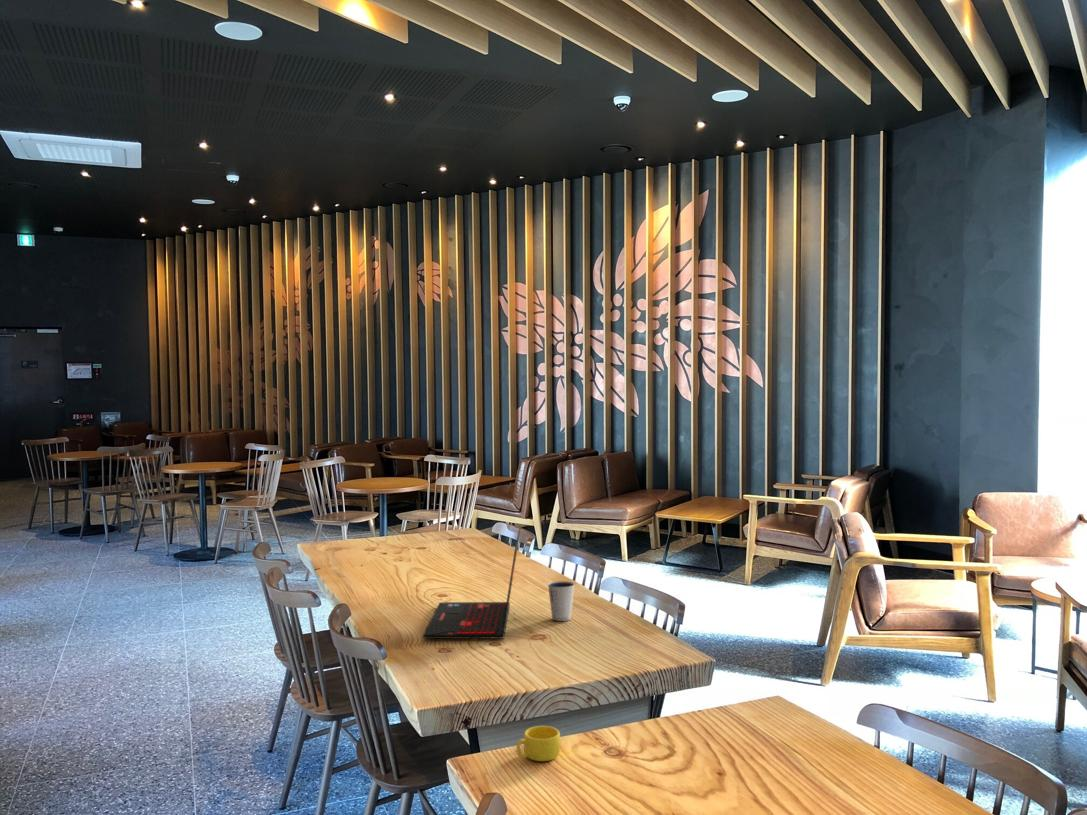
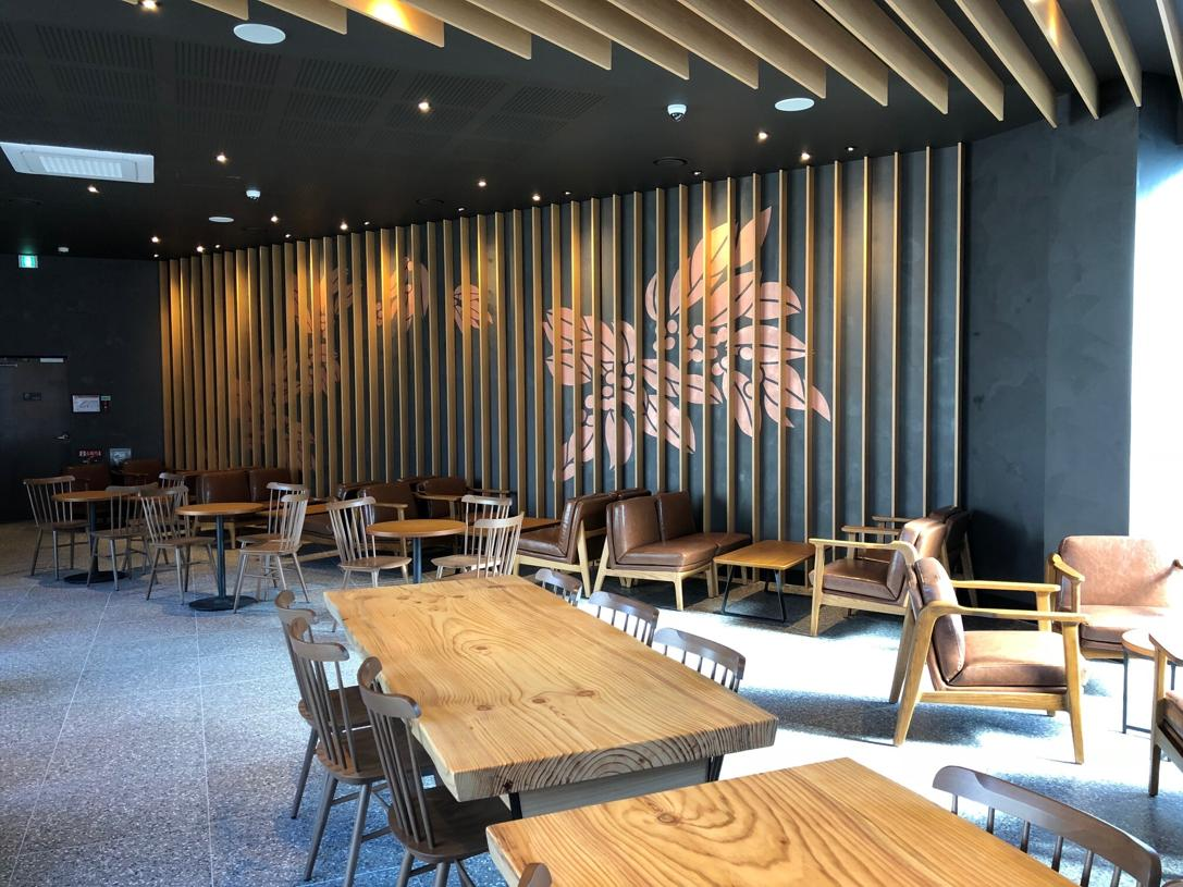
- cup [516,725,562,762]
- laptop [422,526,521,640]
- dixie cup [547,580,576,622]
